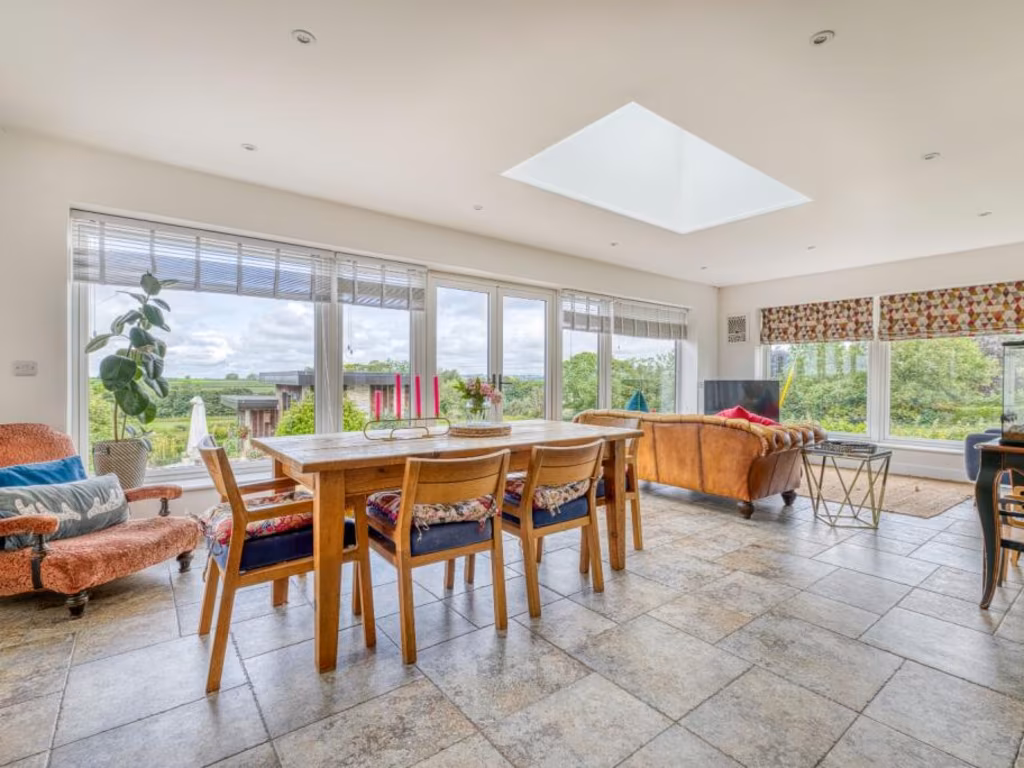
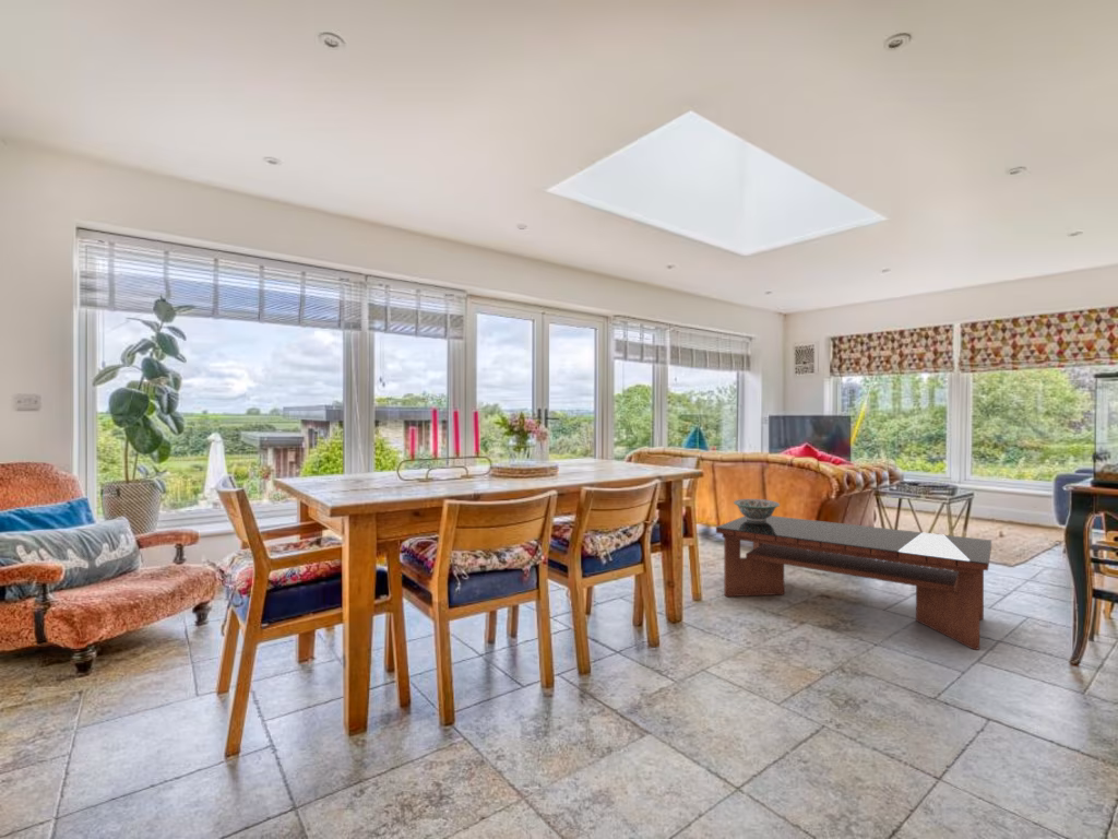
+ coffee table [715,515,992,651]
+ decorative bowl [733,498,781,521]
